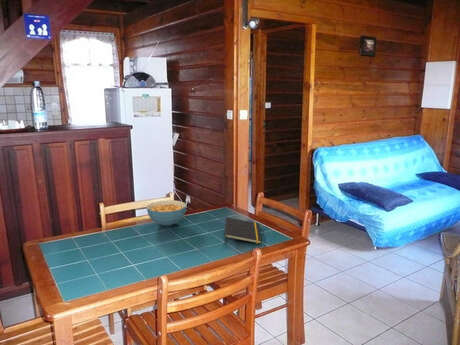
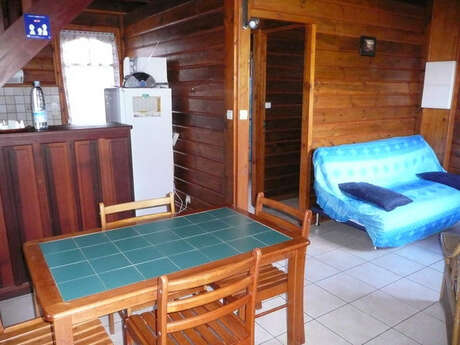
- cereal bowl [146,199,187,227]
- notepad [223,216,262,245]
